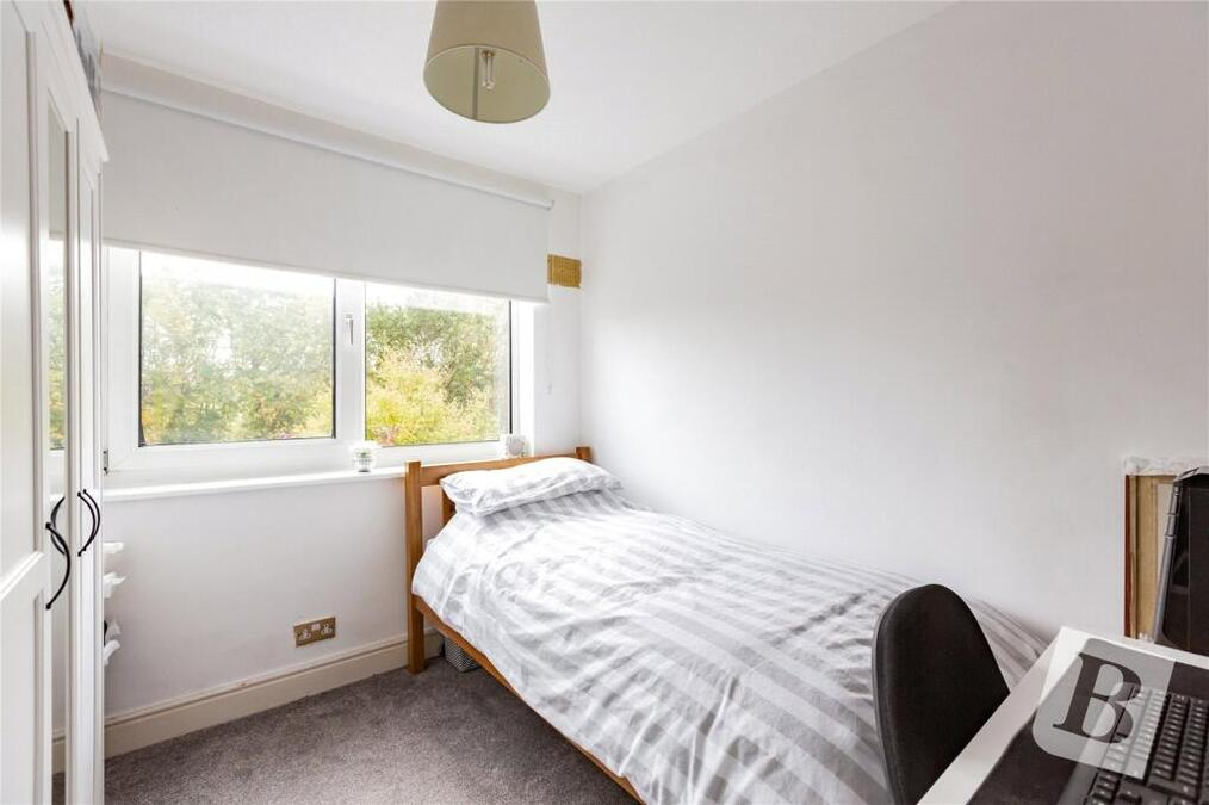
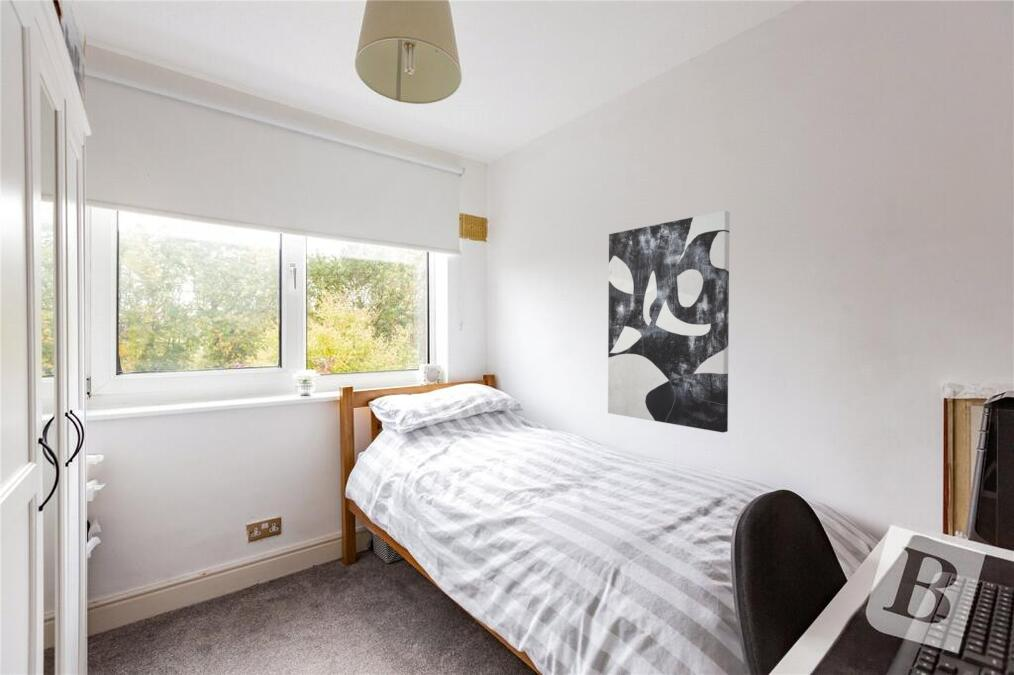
+ wall art [607,210,731,434]
